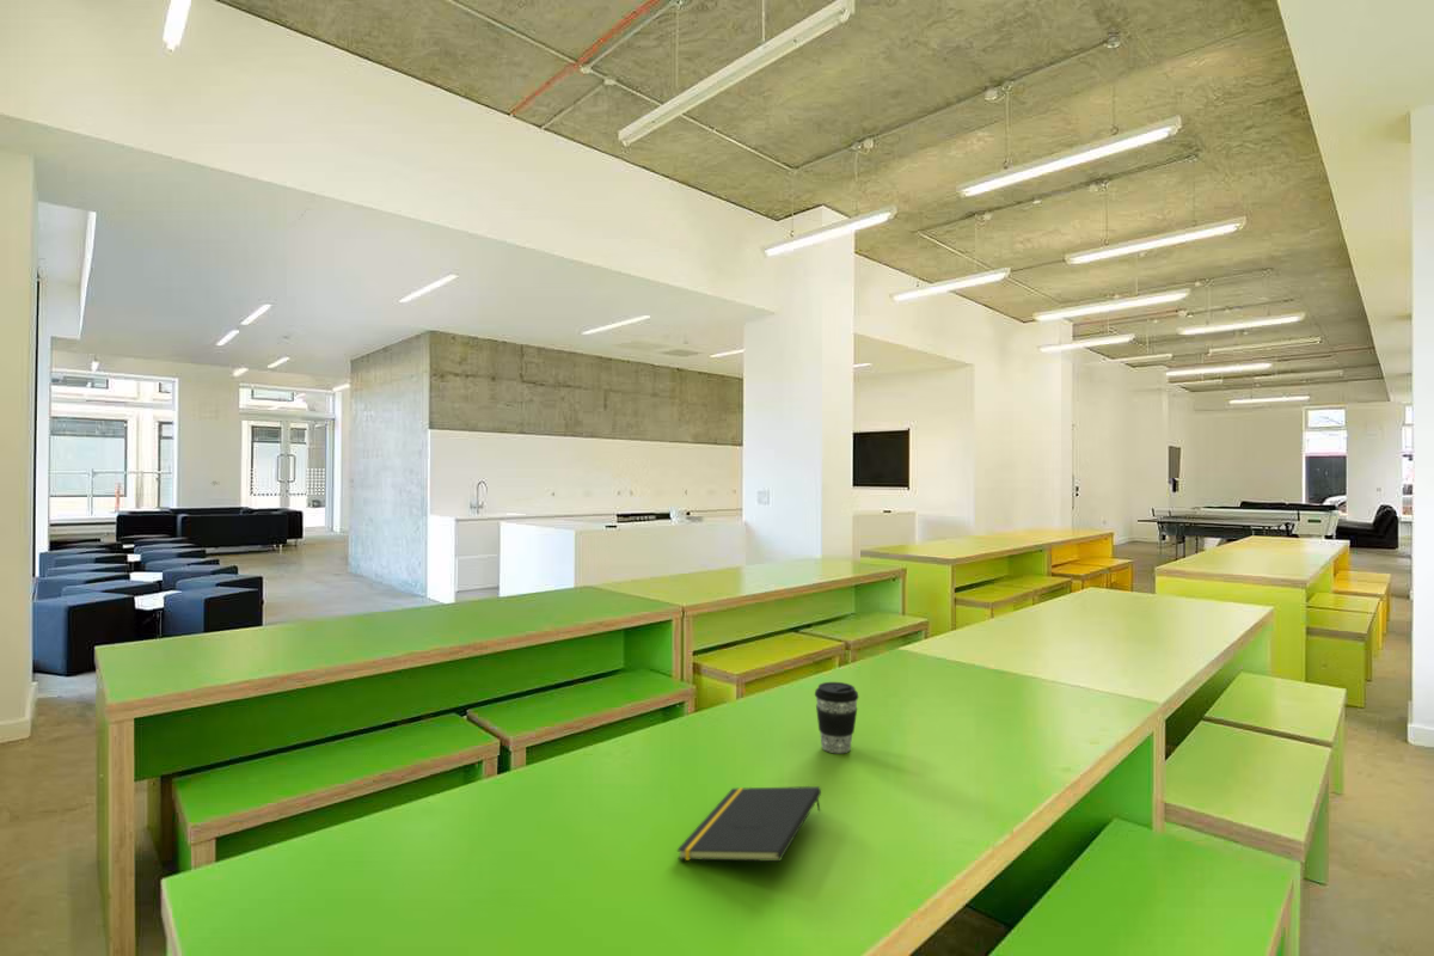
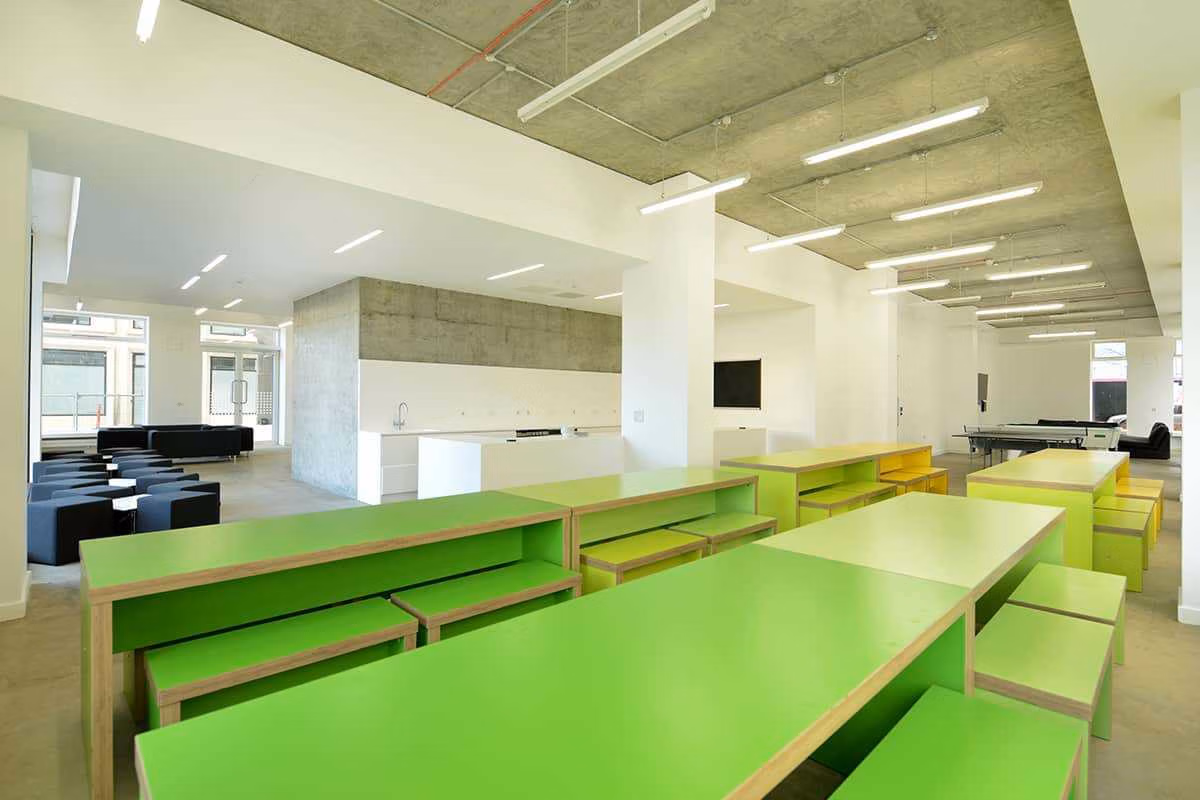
- notepad [675,785,822,863]
- coffee cup [814,681,859,754]
